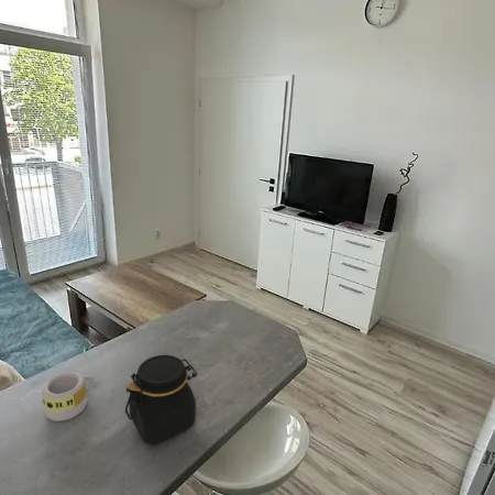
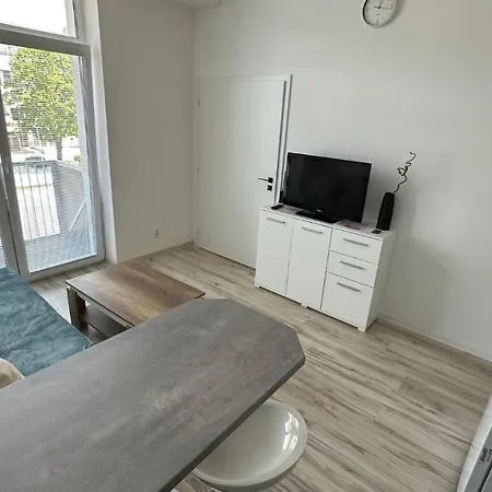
- jar [124,354,198,446]
- mug [41,371,95,422]
